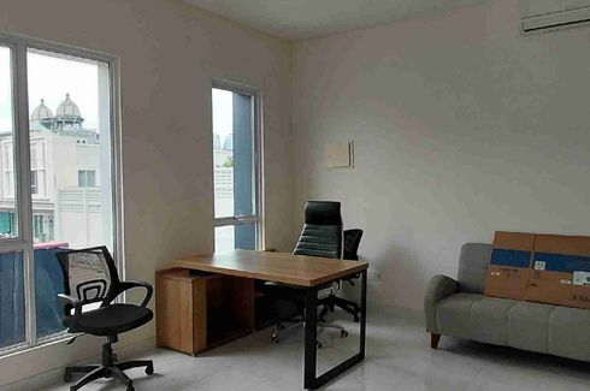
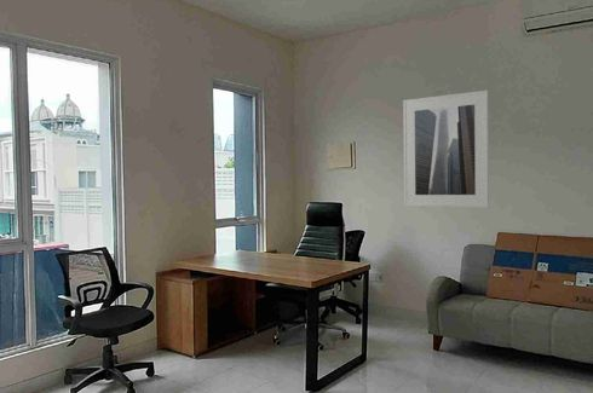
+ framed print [402,89,490,209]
